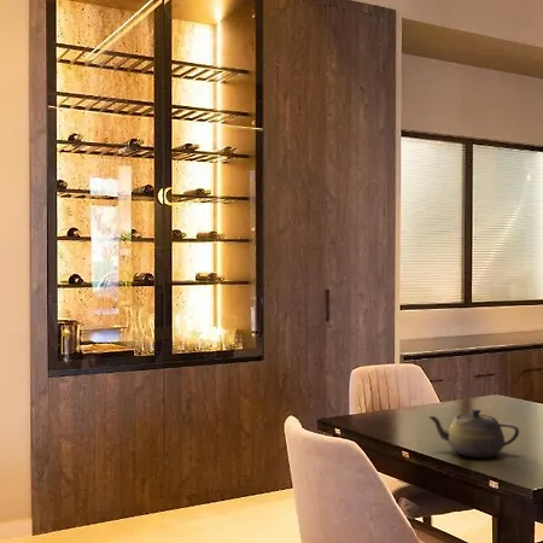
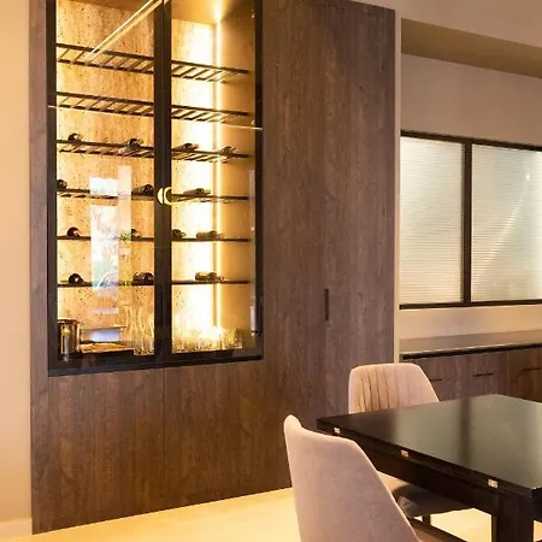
- teapot [427,408,521,459]
